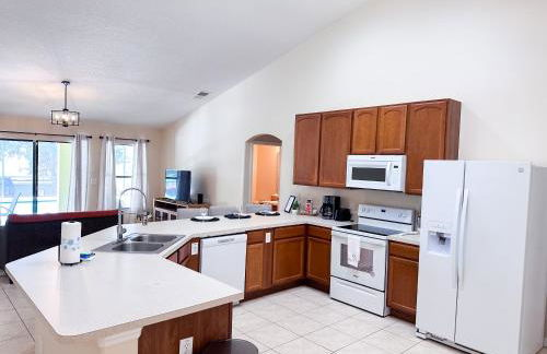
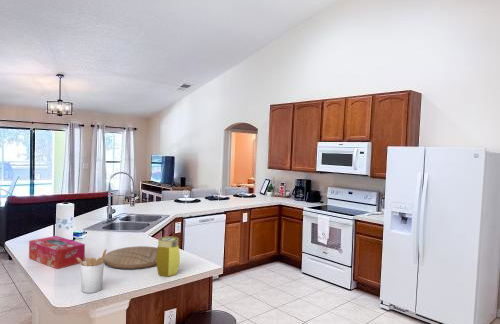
+ jar [156,236,181,278]
+ cutting board [104,245,158,271]
+ tissue box [28,235,86,270]
+ utensil holder [77,248,107,294]
